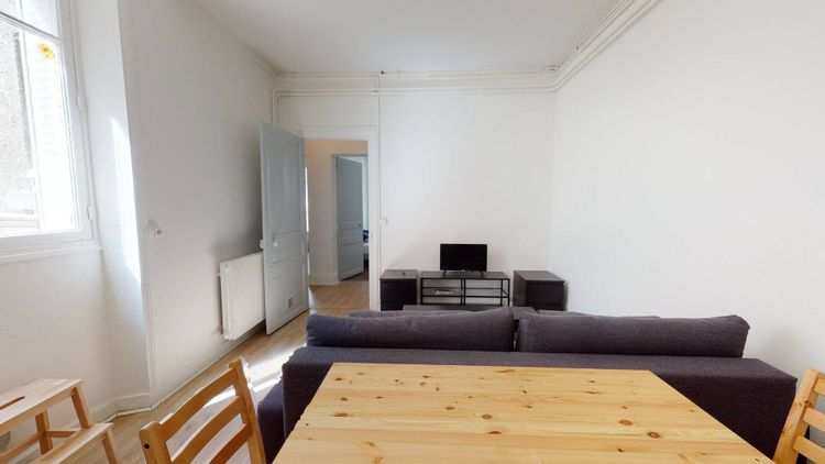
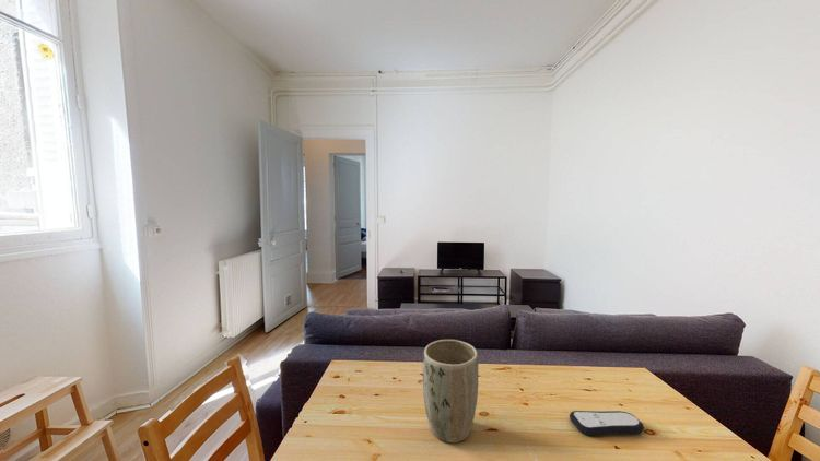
+ plant pot [422,339,479,444]
+ remote control [569,410,645,437]
